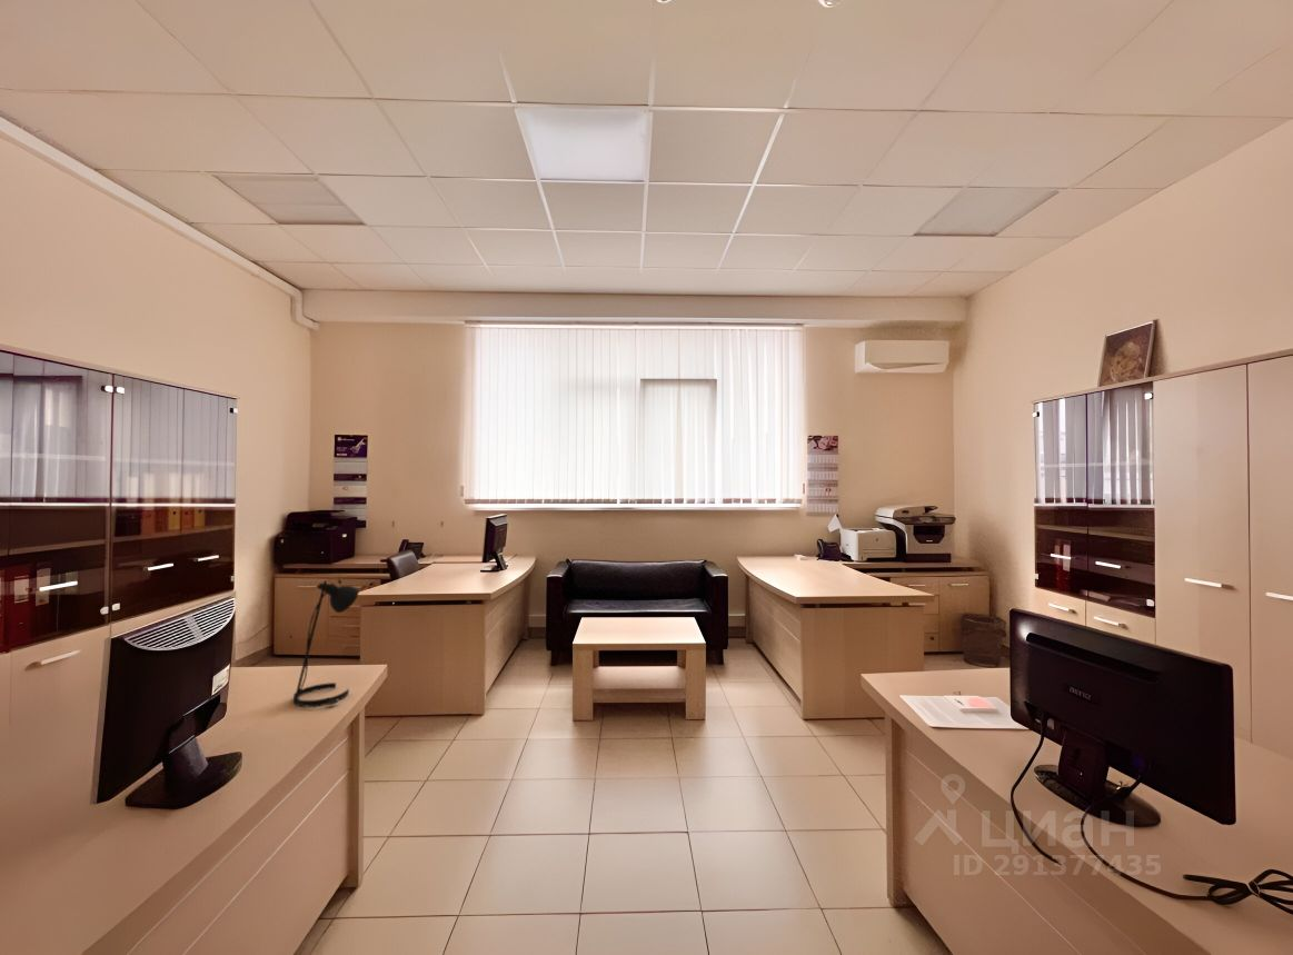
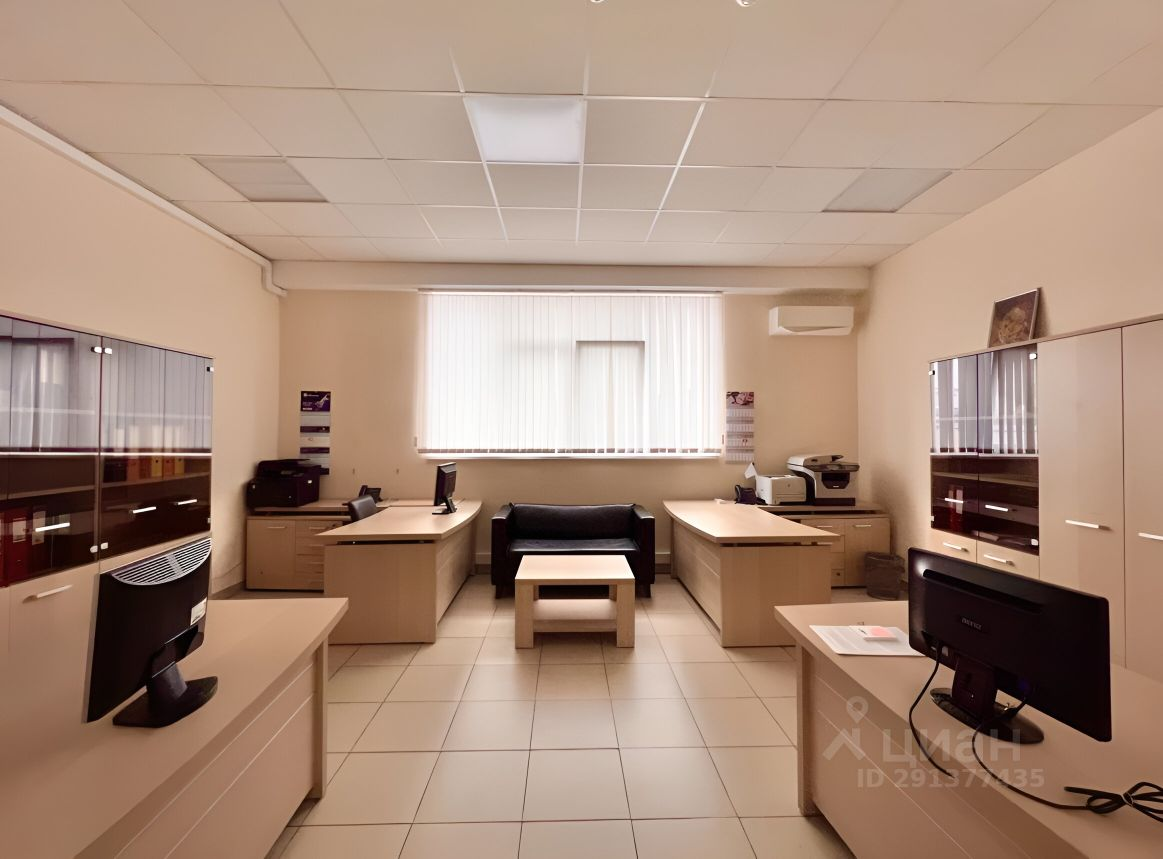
- desk lamp [292,578,360,708]
